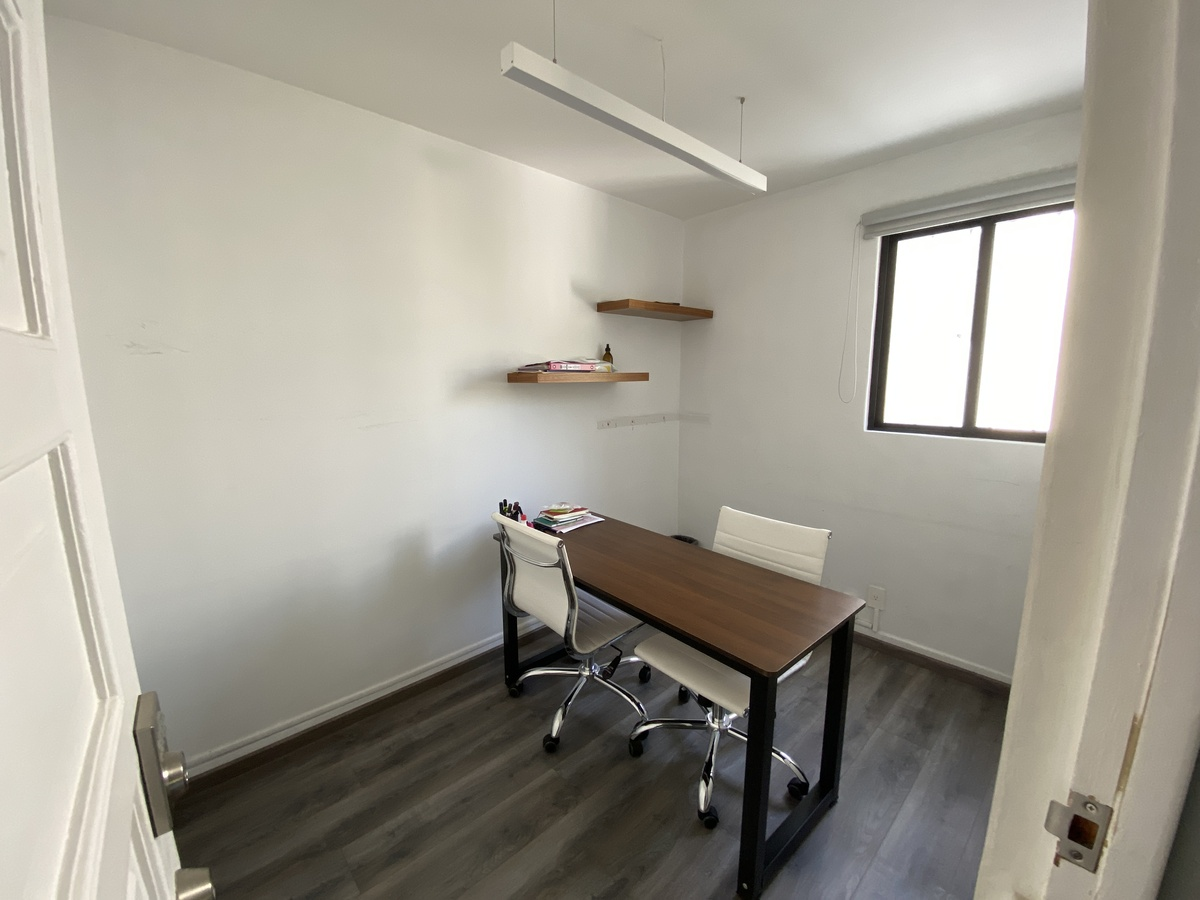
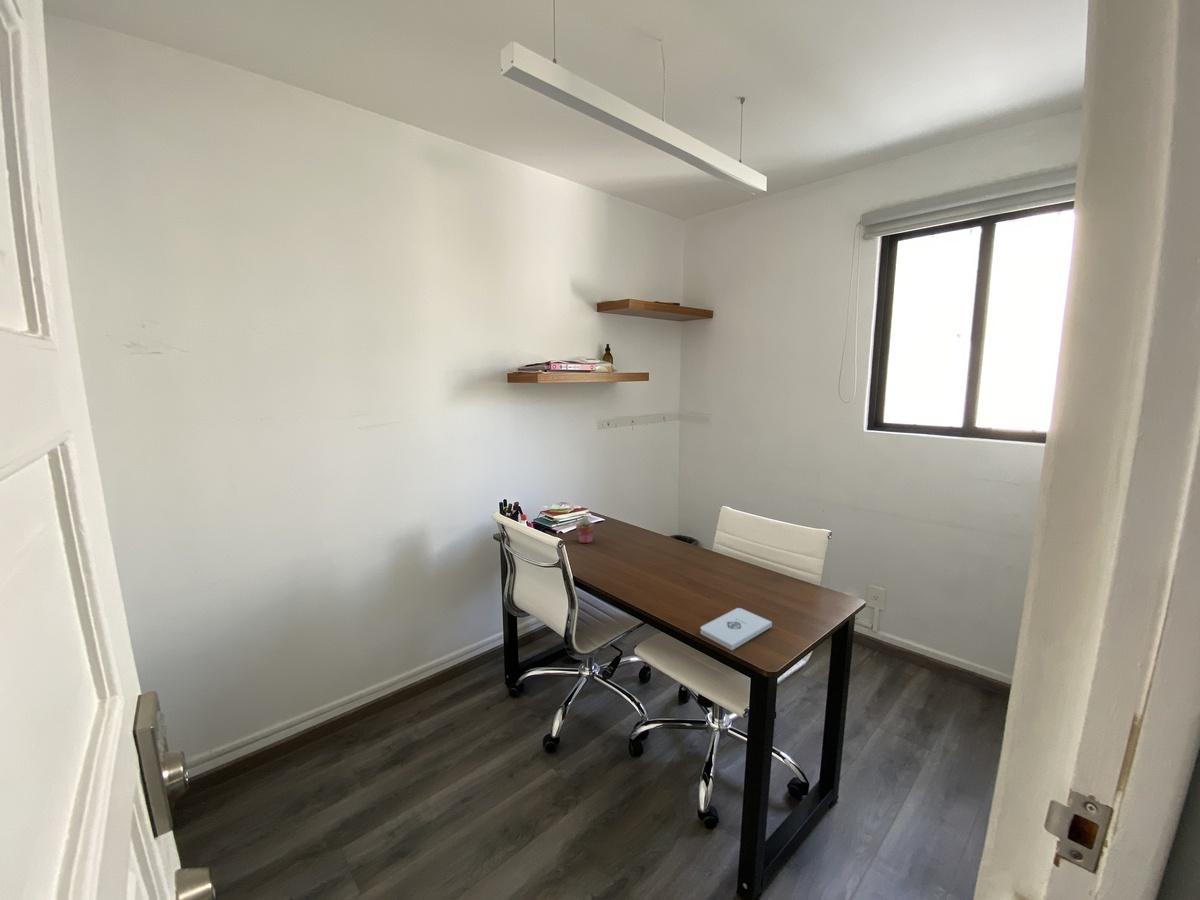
+ notepad [699,607,773,651]
+ potted succulent [575,517,595,544]
